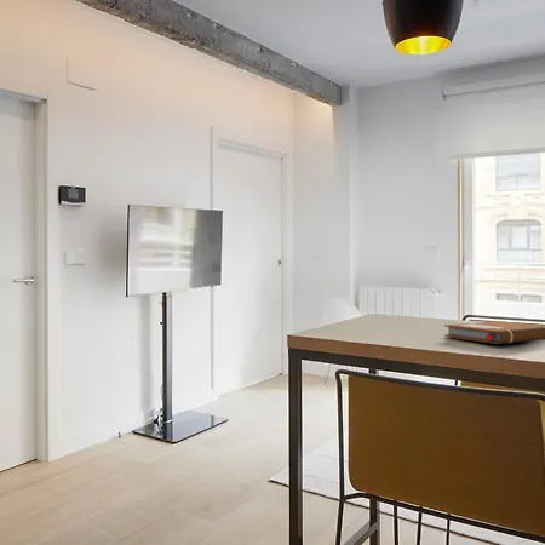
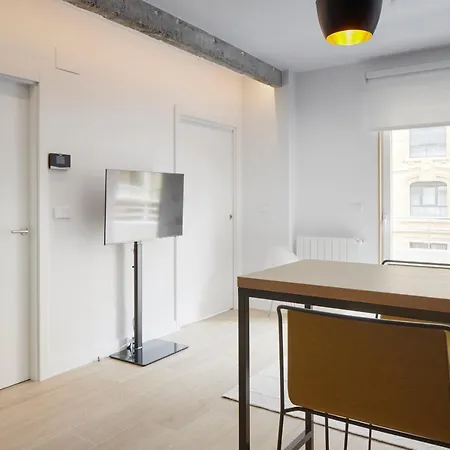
- notebook [443,320,545,345]
